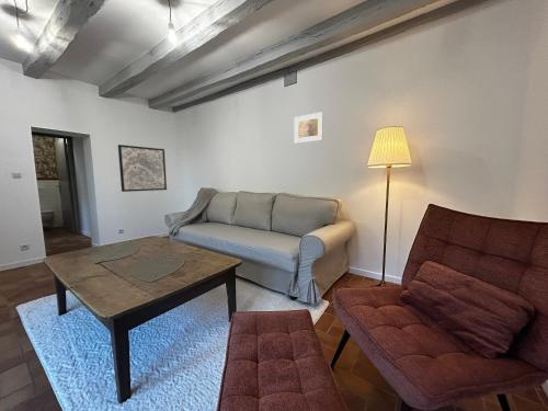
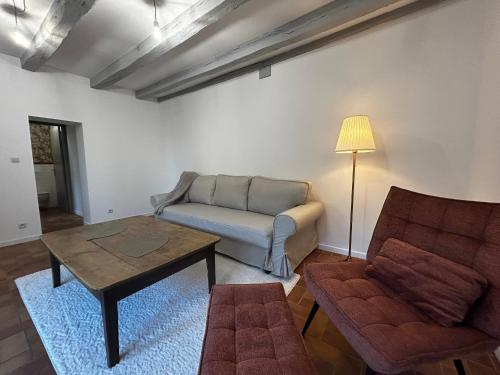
- wall art [117,144,168,193]
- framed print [293,111,324,145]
